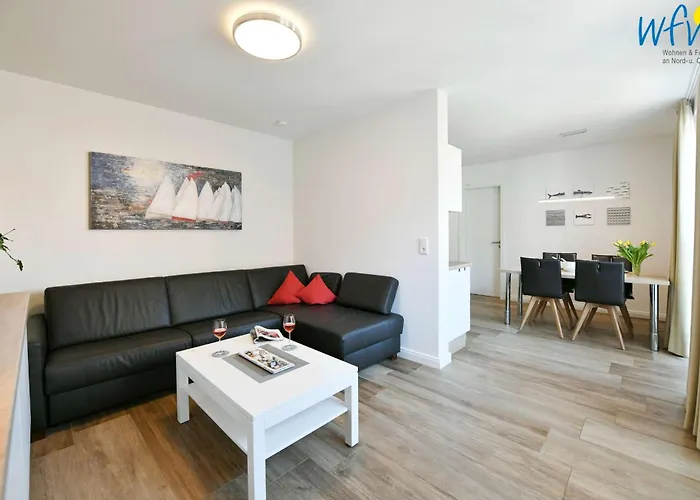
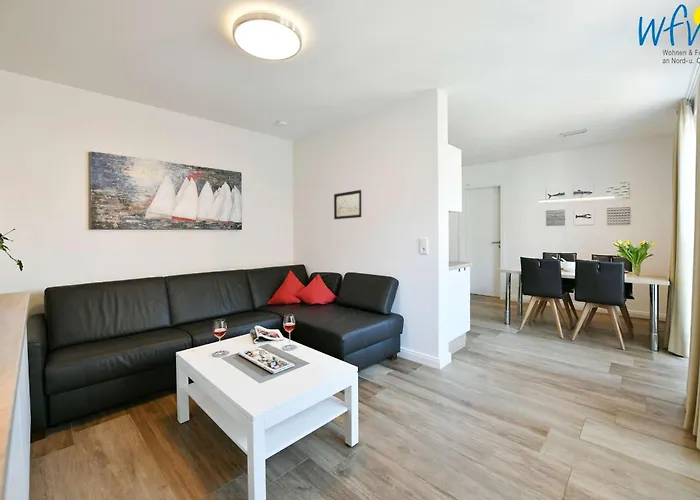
+ wall art [333,189,362,220]
